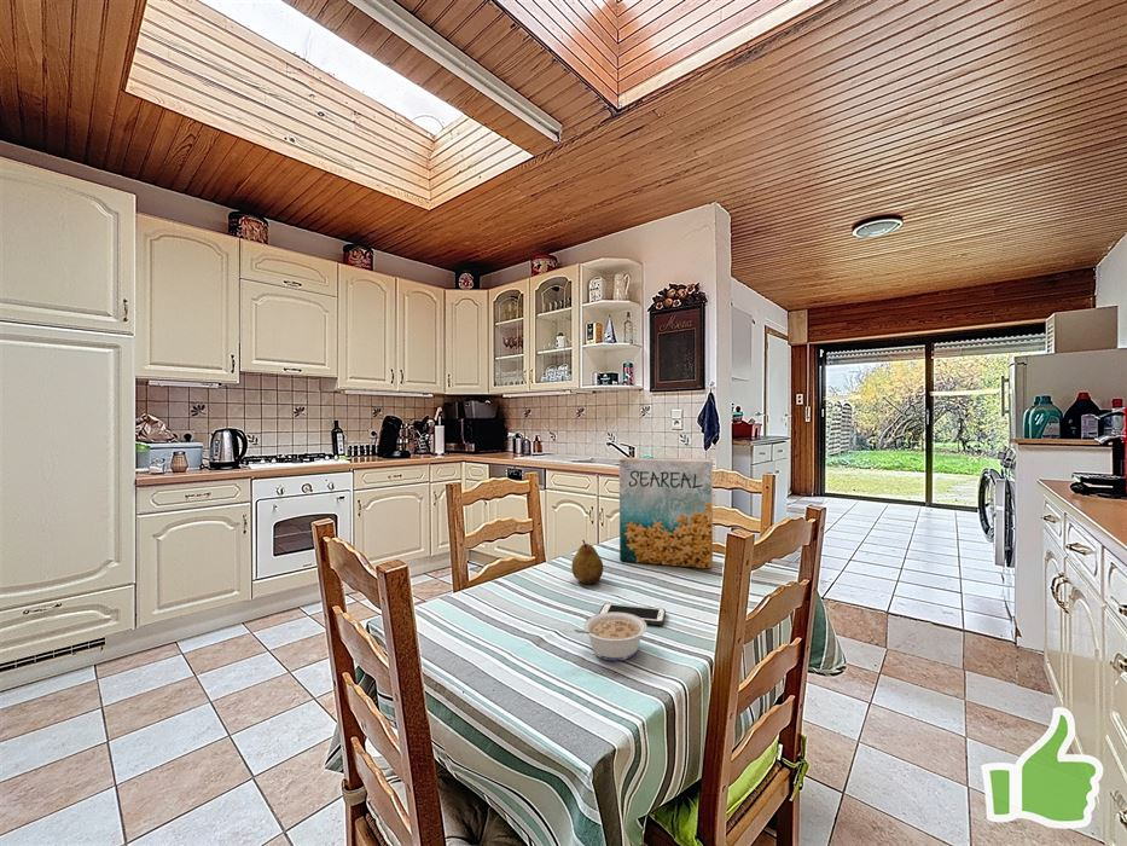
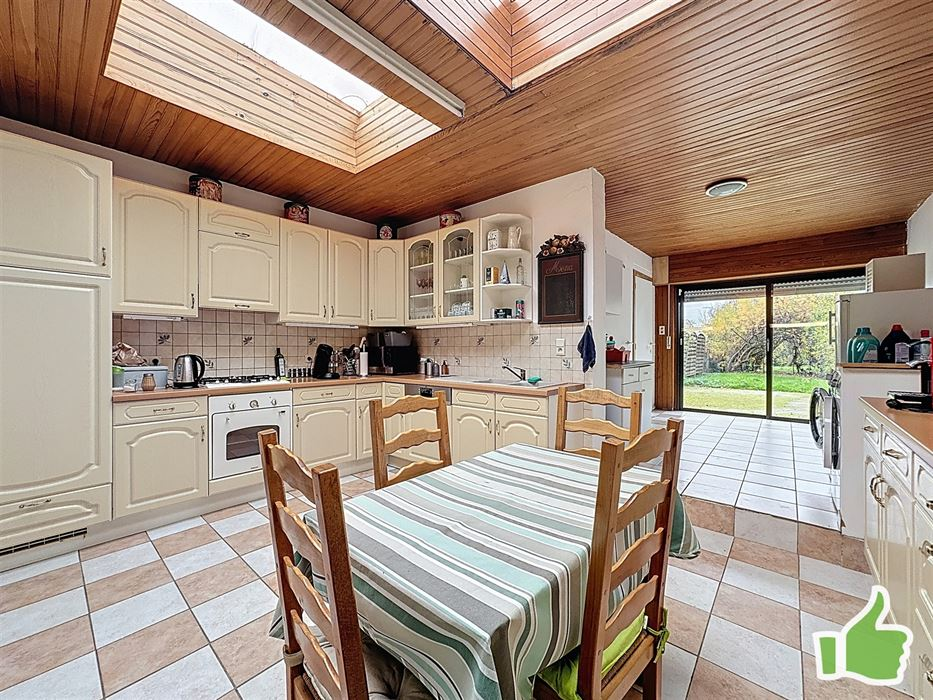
- cereal box [618,456,714,569]
- cell phone [598,602,667,626]
- fruit [570,539,604,585]
- legume [573,613,649,662]
